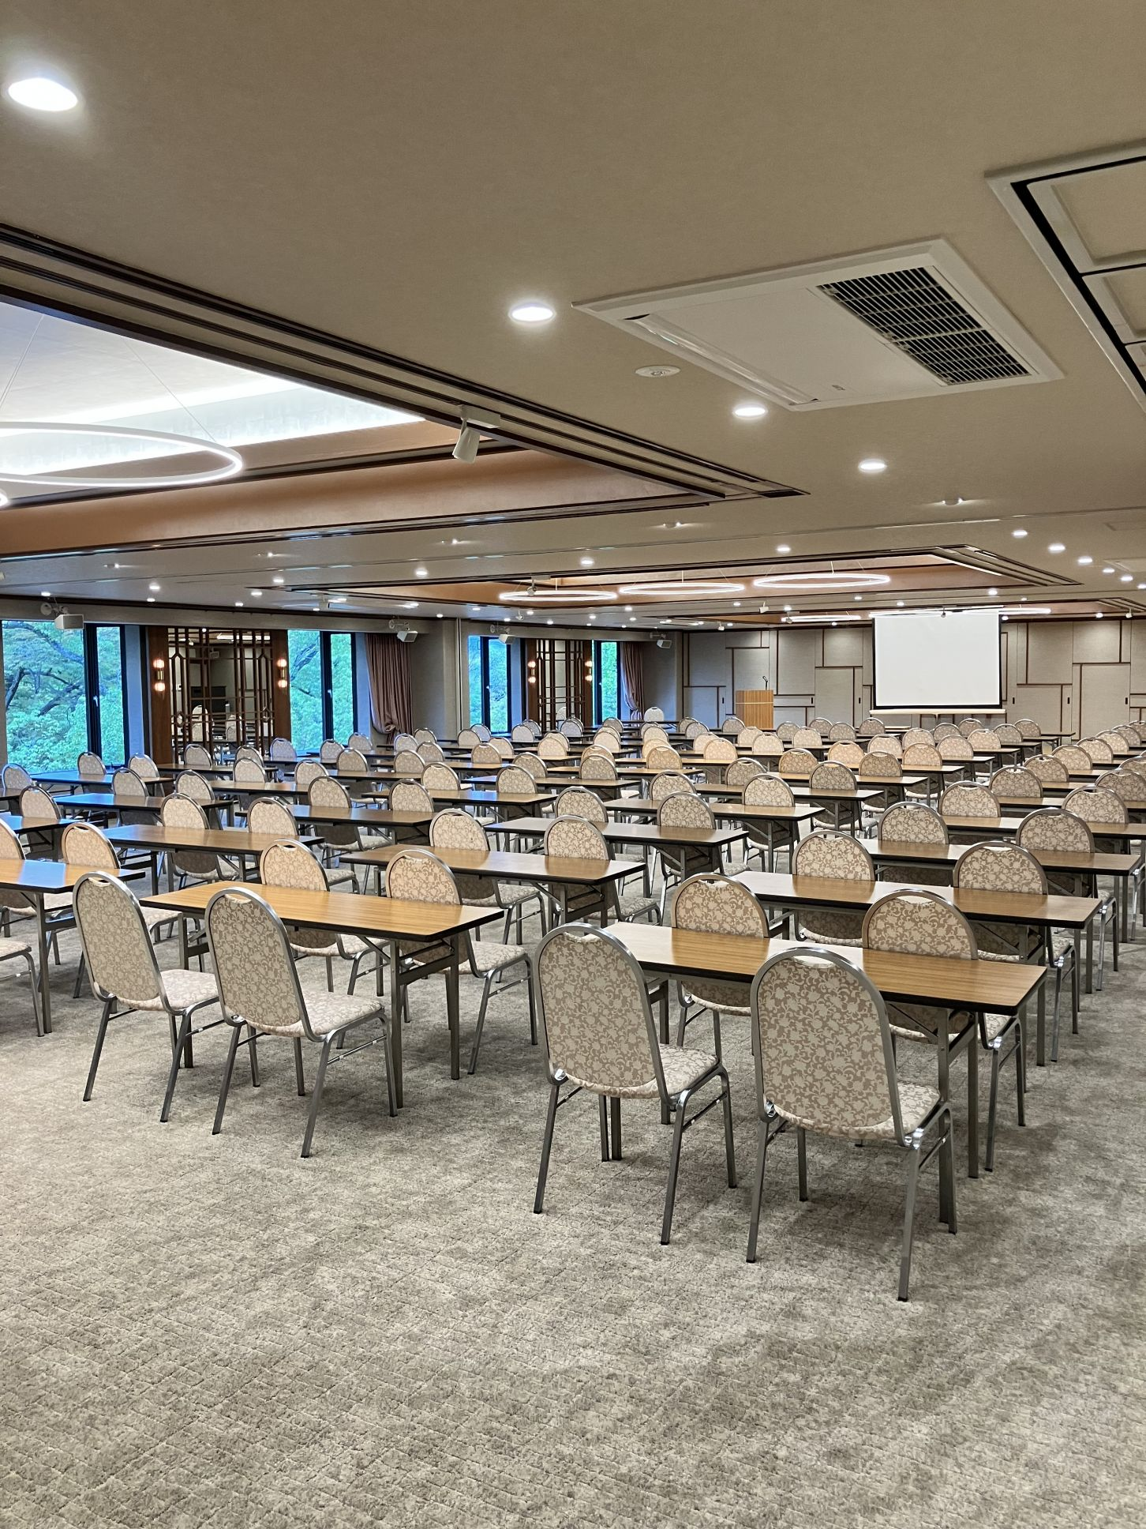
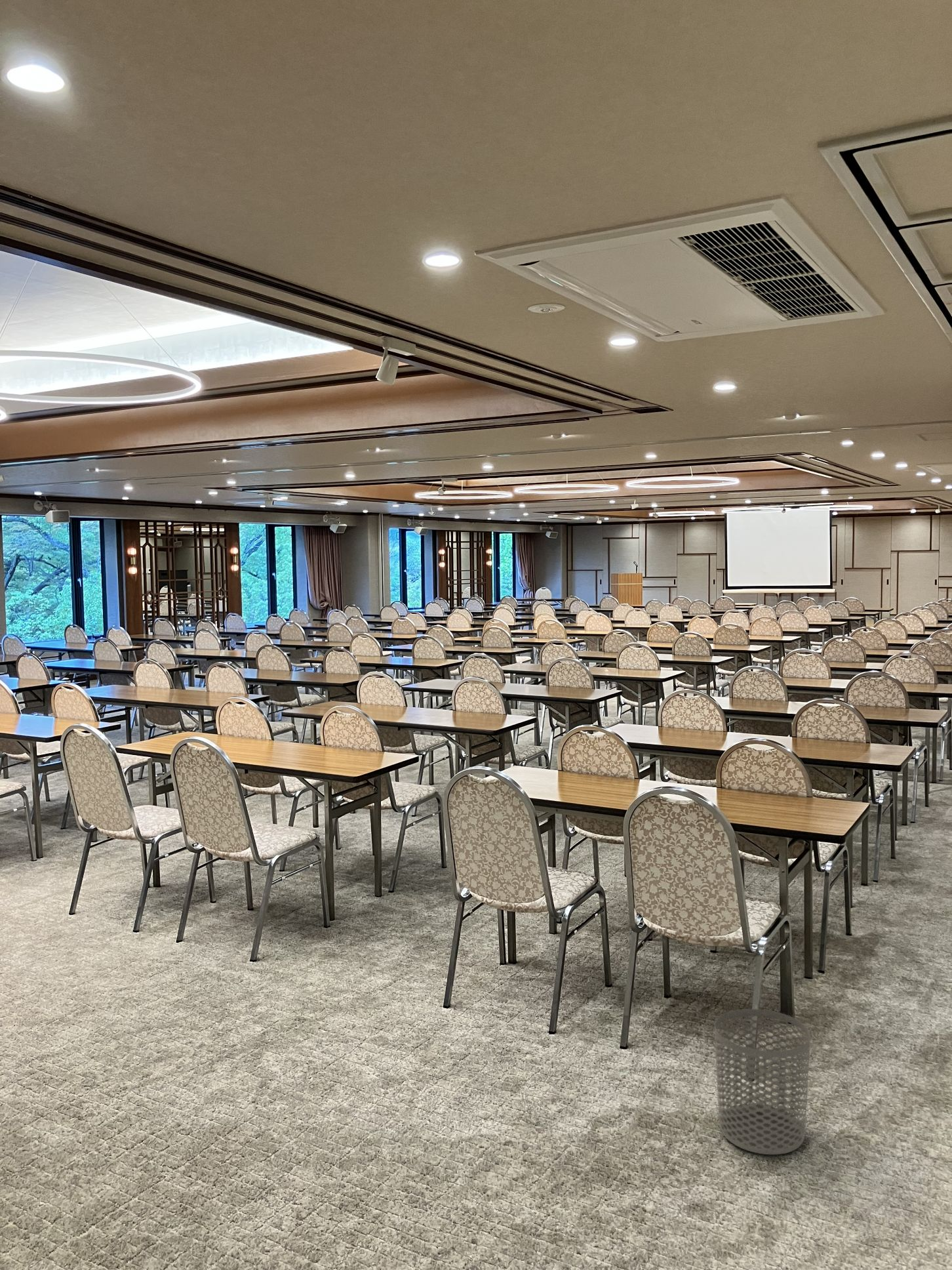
+ waste bin [714,1008,811,1155]
